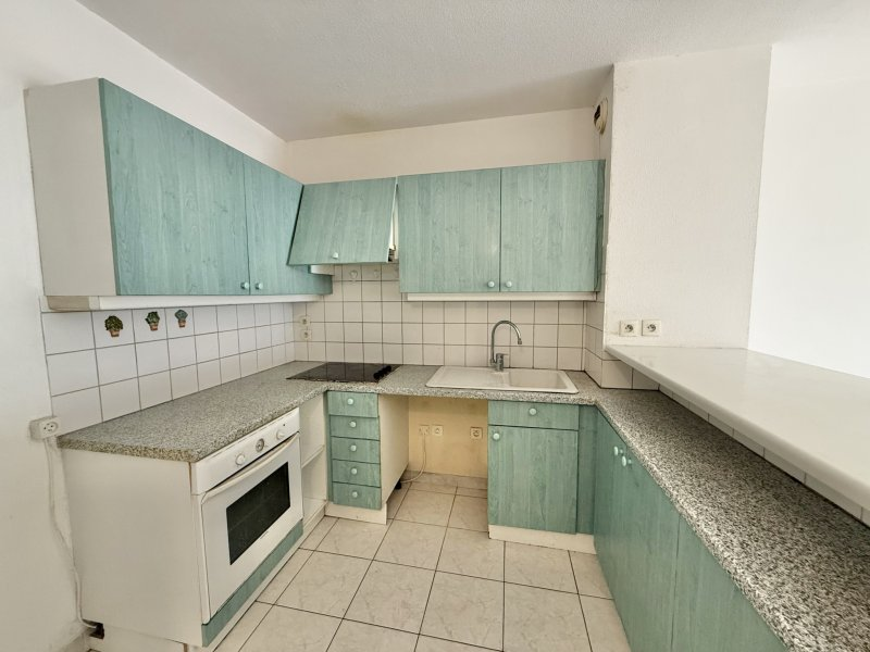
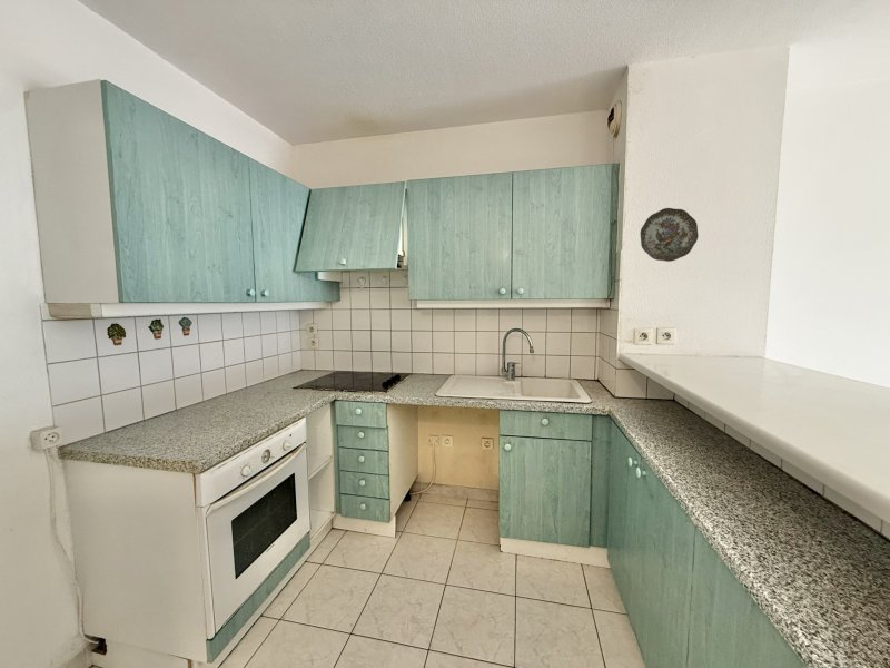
+ decorative plate [640,207,700,263]
